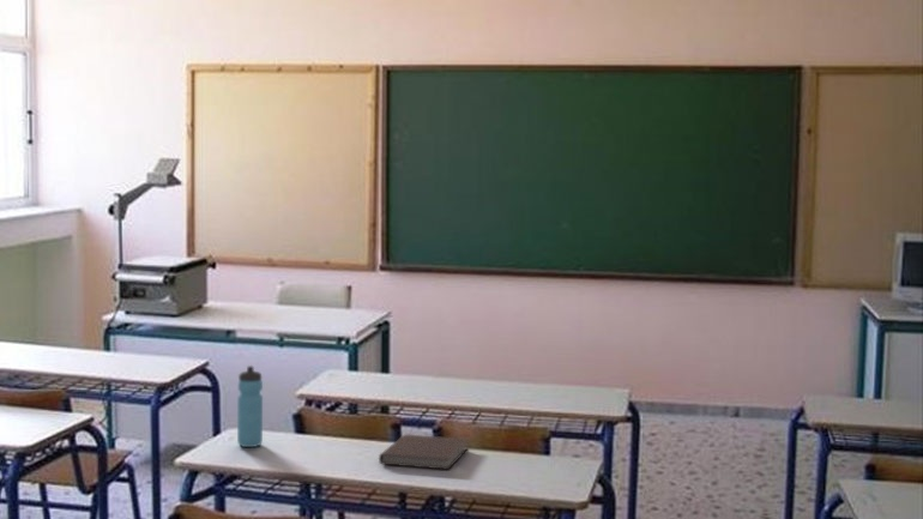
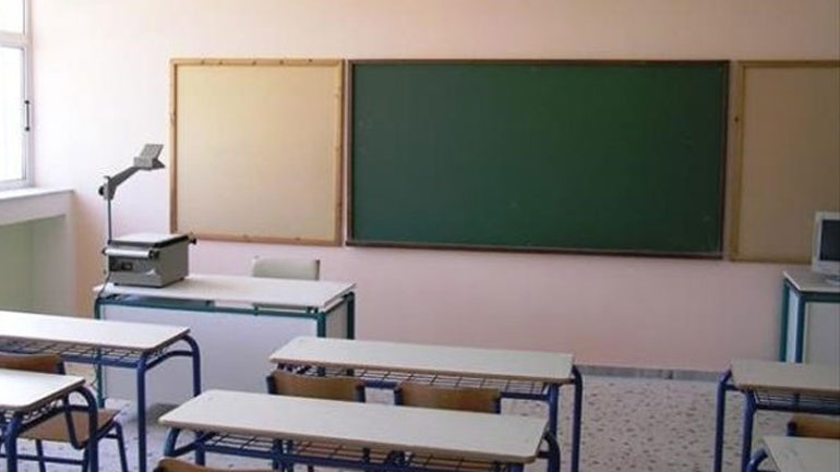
- notebook [378,434,470,471]
- water bottle [236,364,264,448]
